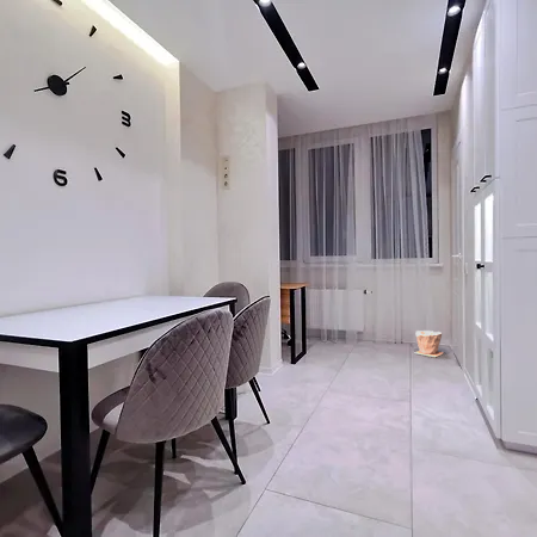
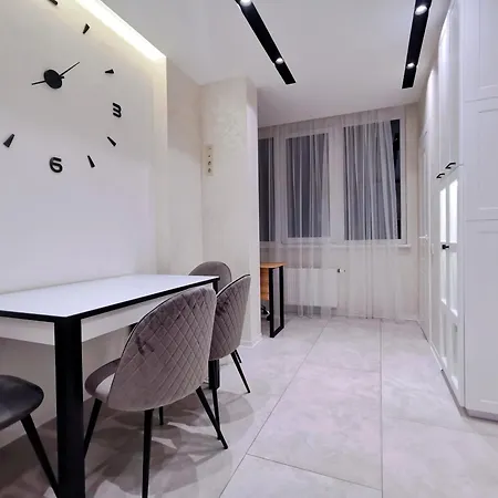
- plant pot [414,329,445,358]
